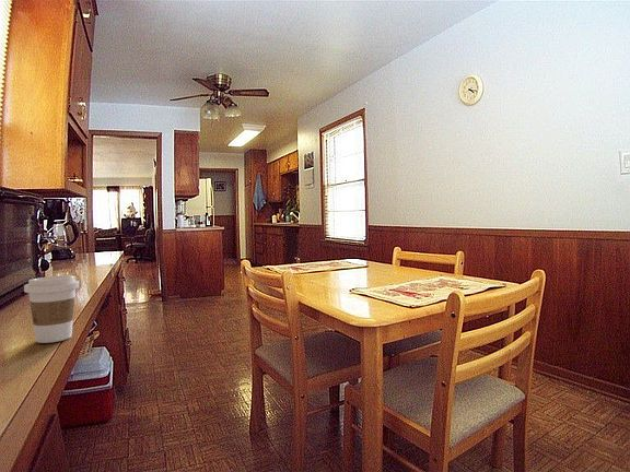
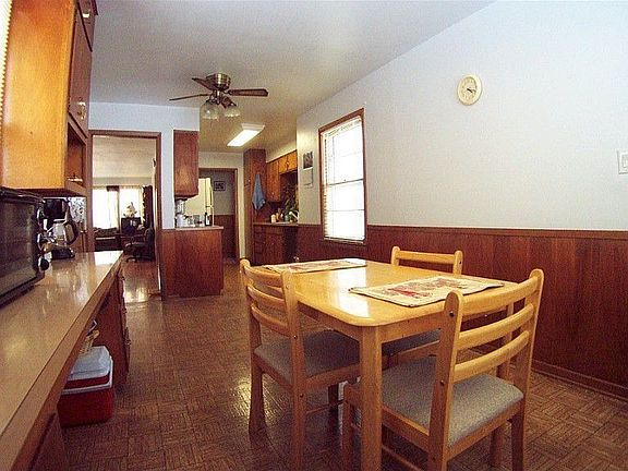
- coffee cup [23,274,80,344]
